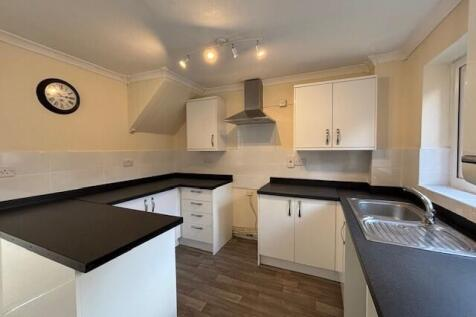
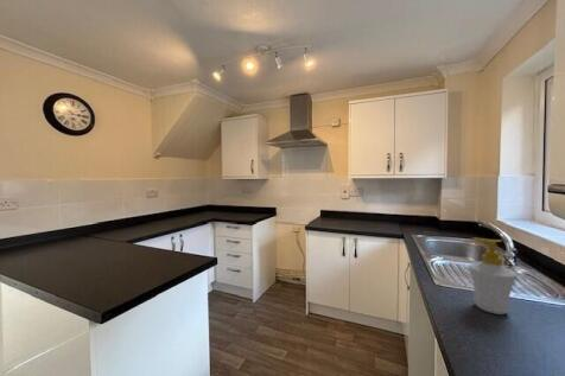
+ soap bottle [468,237,518,316]
